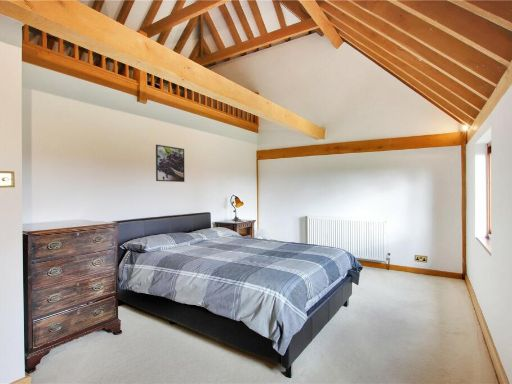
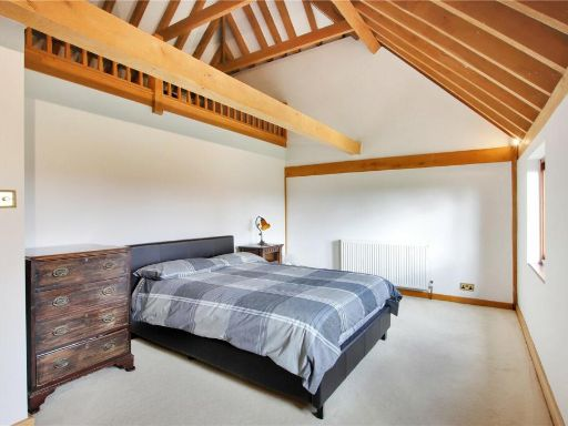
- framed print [155,144,186,183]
